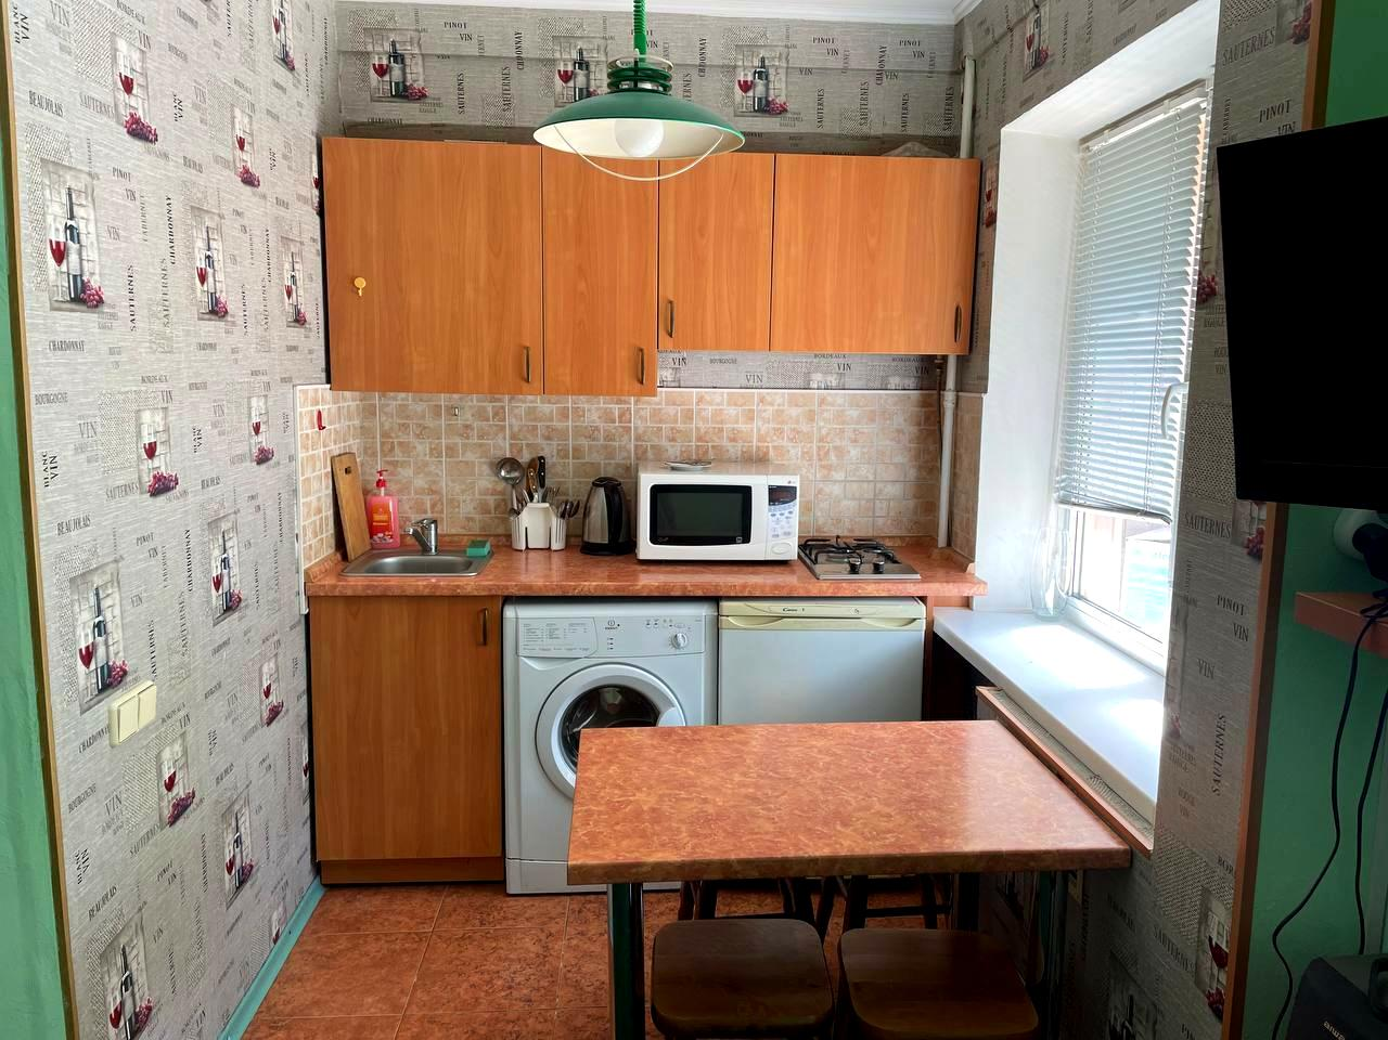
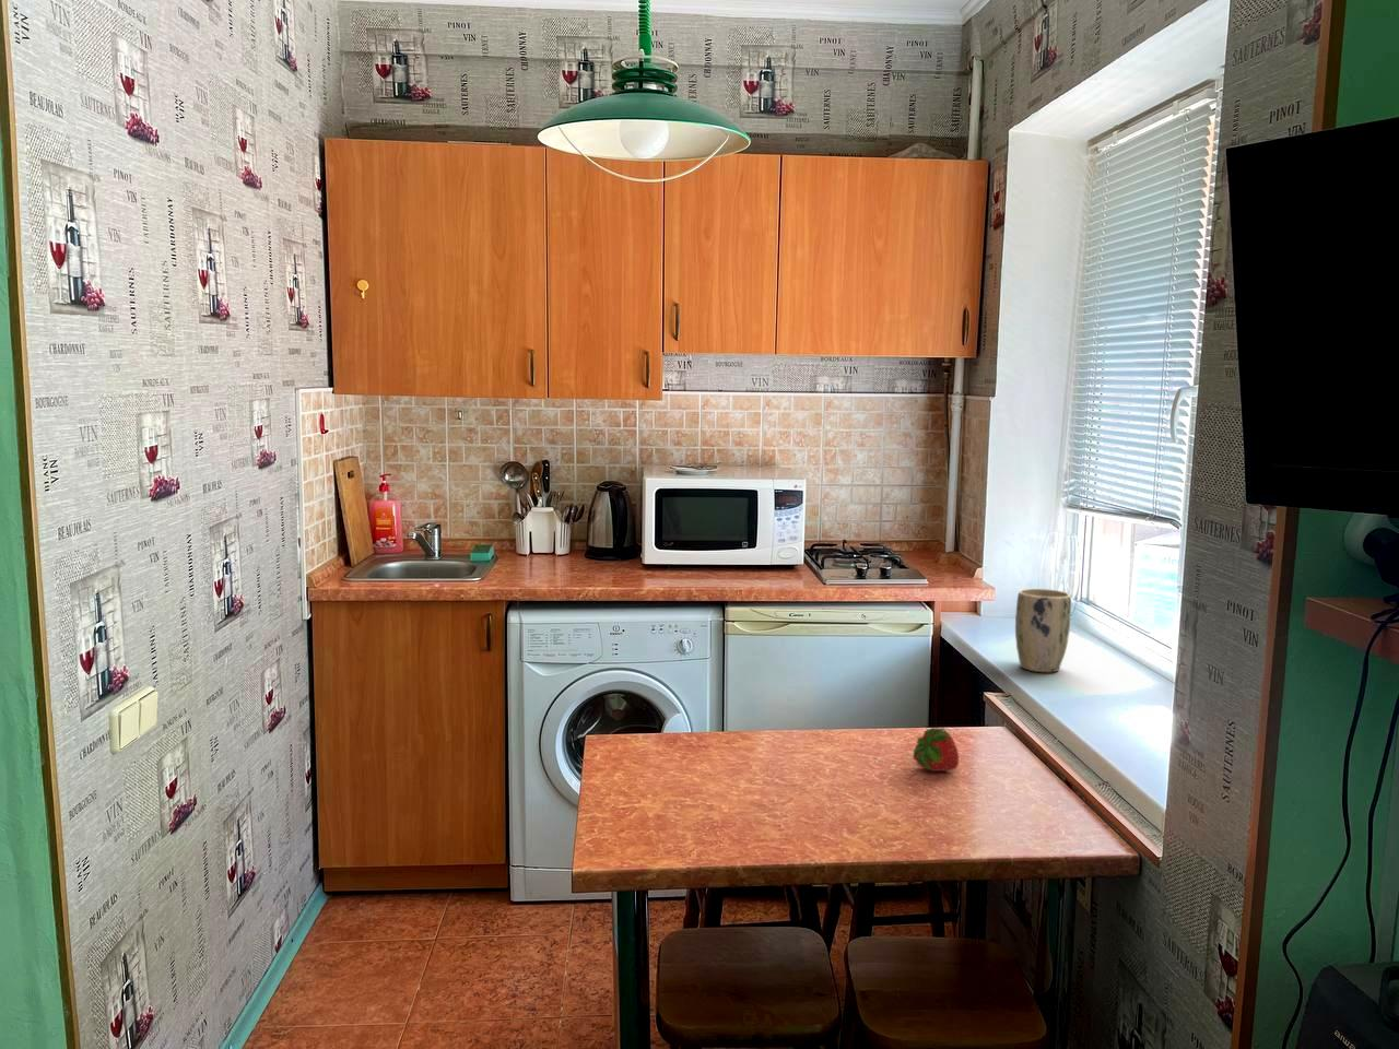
+ fruit [912,726,959,772]
+ plant pot [1015,588,1072,673]
